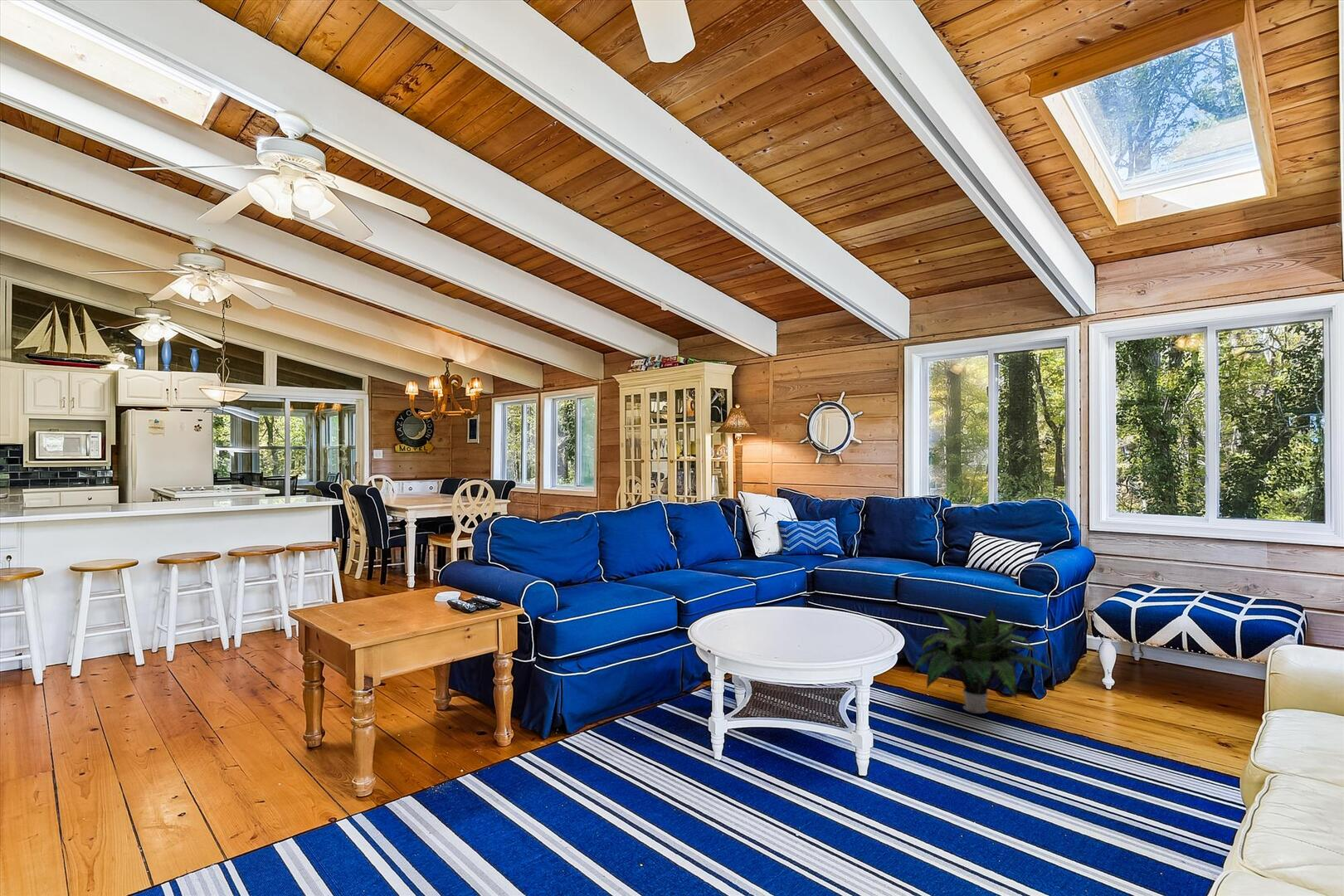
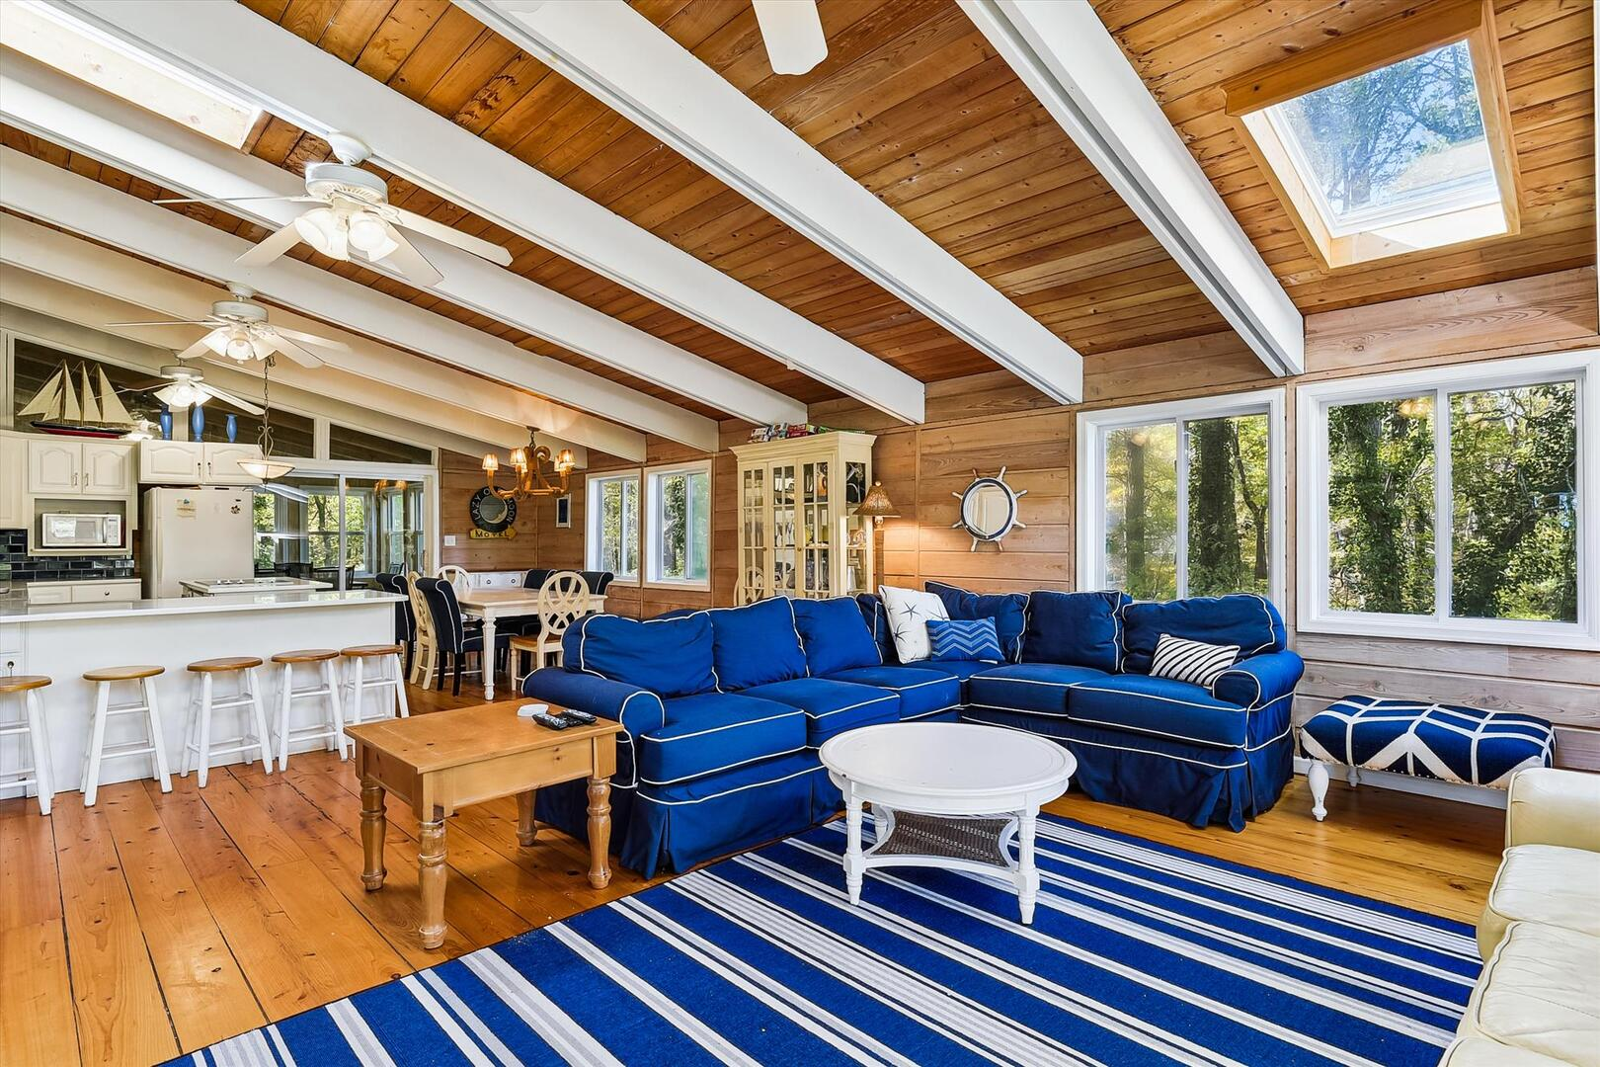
- potted plant [911,606,1059,714]
